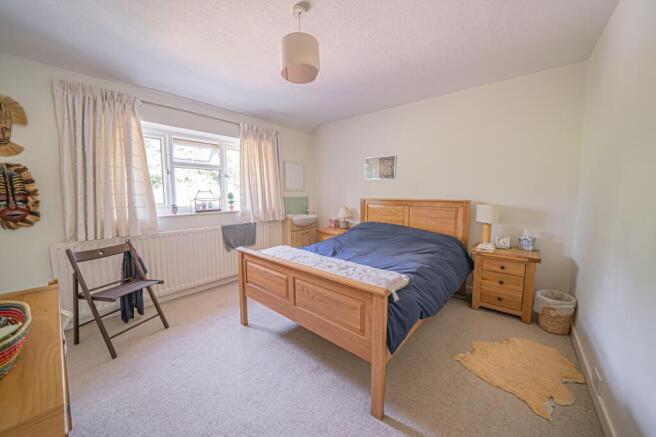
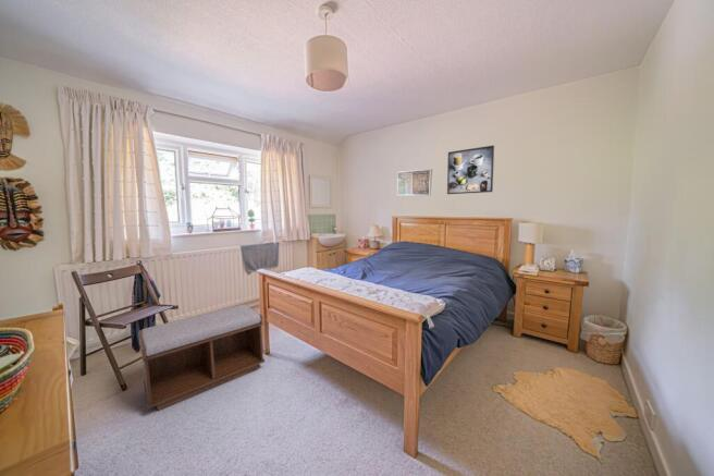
+ bench [137,303,266,412]
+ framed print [446,144,495,195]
